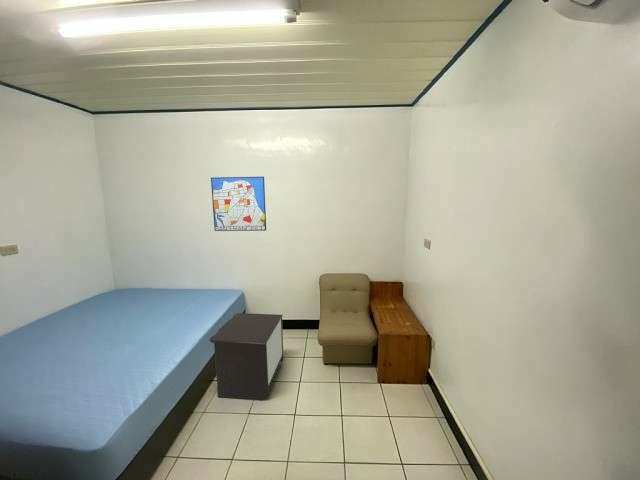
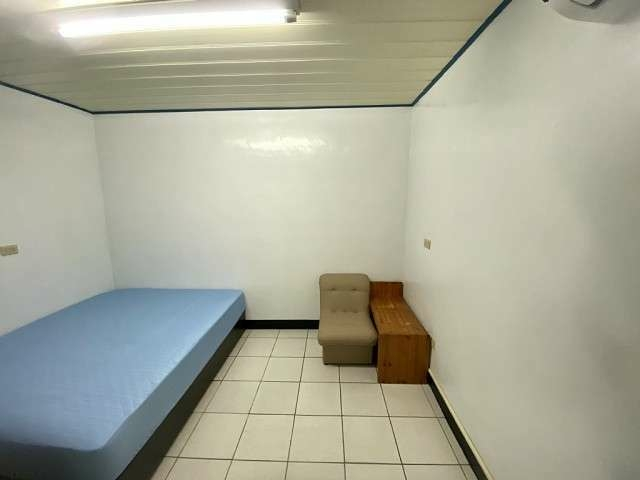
- nightstand [209,312,284,402]
- wall art [210,176,267,232]
